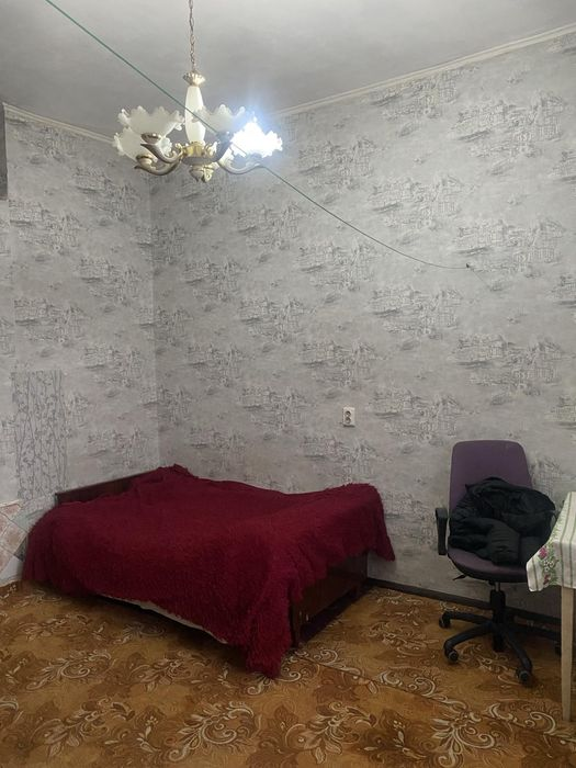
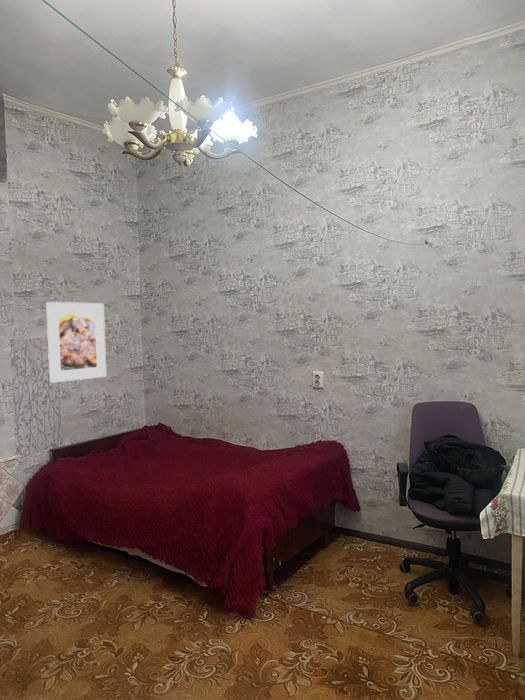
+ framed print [45,301,107,384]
